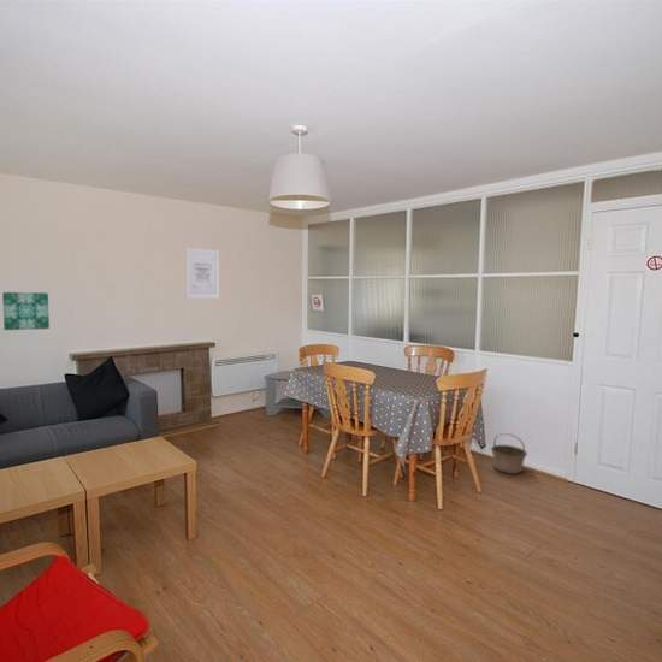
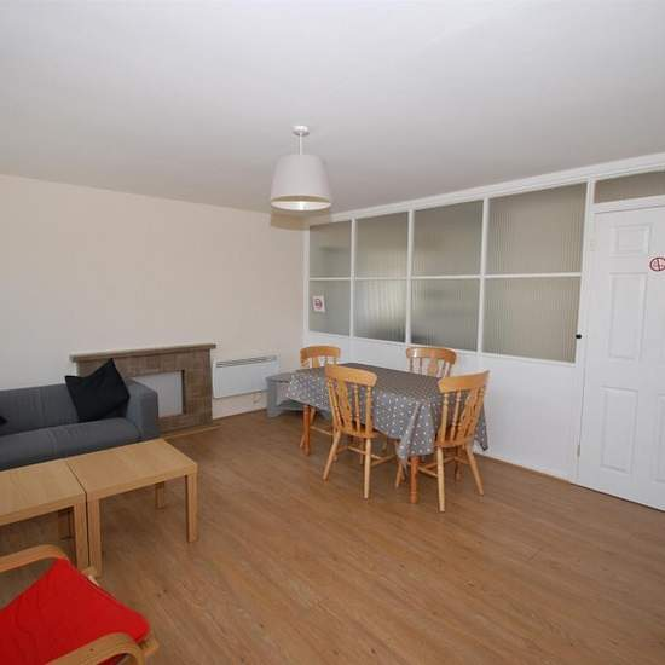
- basket [490,432,528,475]
- wall art [1,291,51,331]
- wall art [184,247,220,300]
